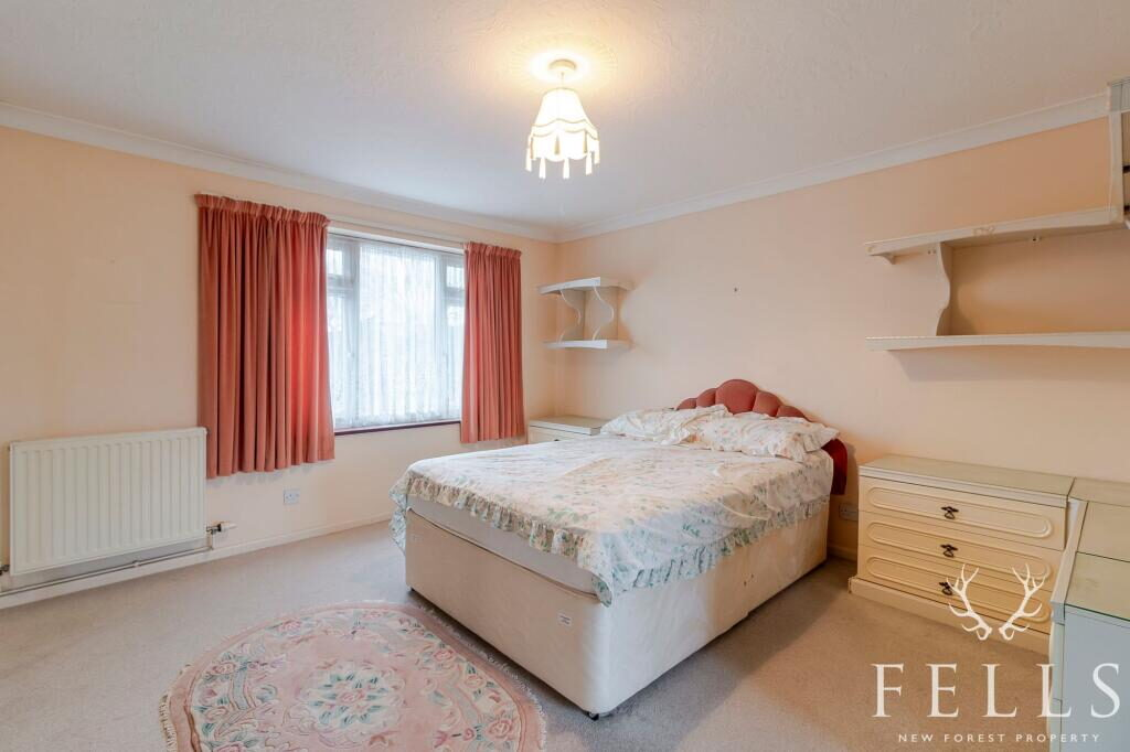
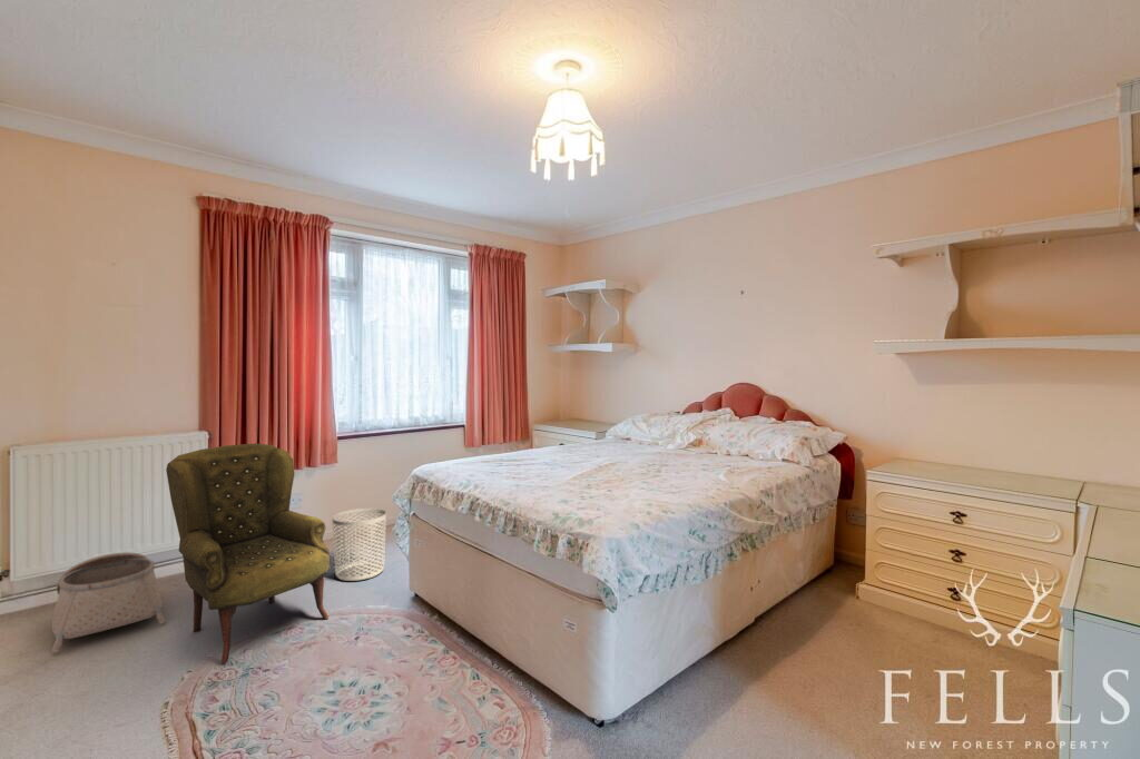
+ basket [50,552,166,653]
+ waste bin [332,507,387,582]
+ armchair [165,443,331,664]
